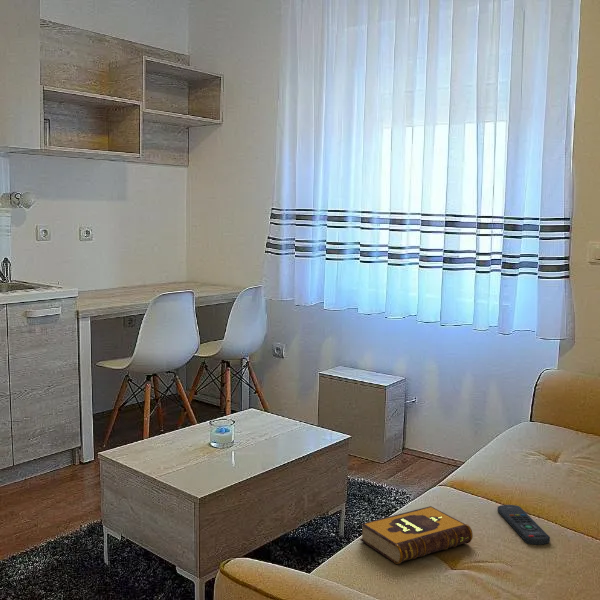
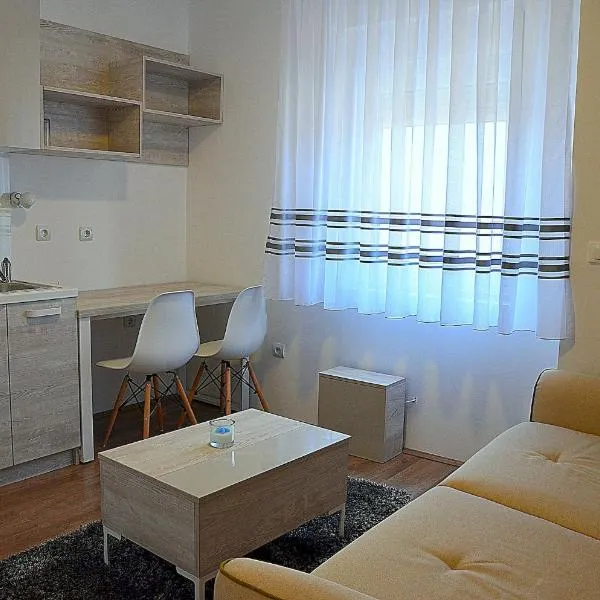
- hardback book [359,505,474,565]
- remote control [497,504,551,546]
